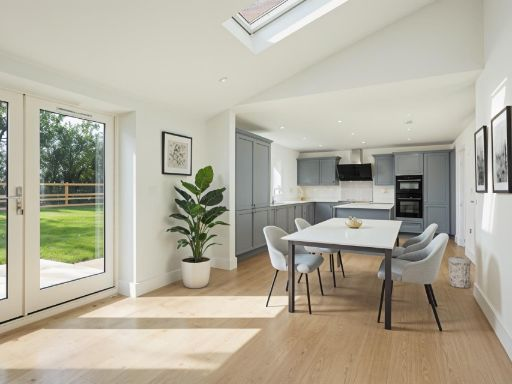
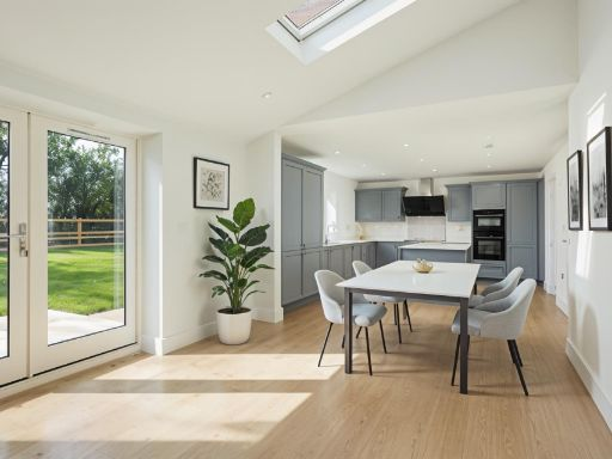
- trash can [447,256,472,289]
